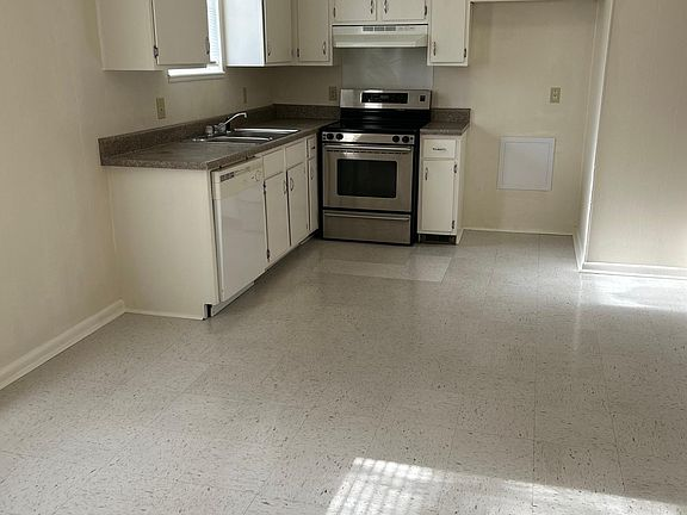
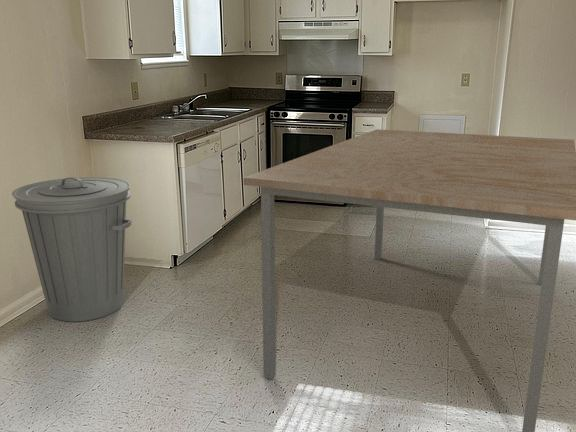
+ trash can [11,176,132,323]
+ dining table [243,128,576,432]
